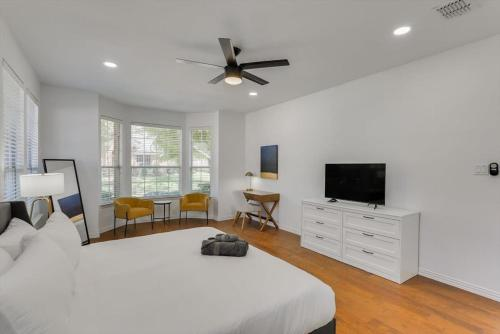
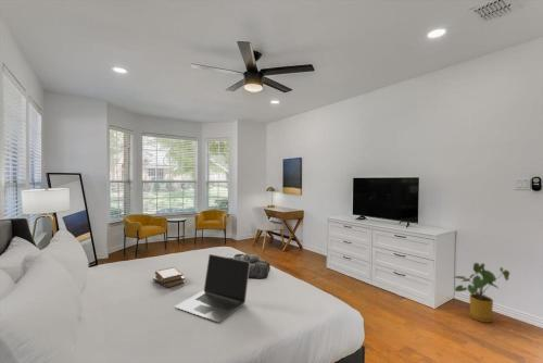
+ laptop [174,253,251,323]
+ book set [151,266,186,289]
+ house plant [453,262,510,324]
